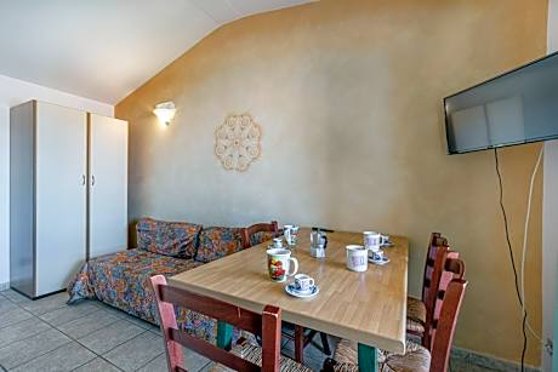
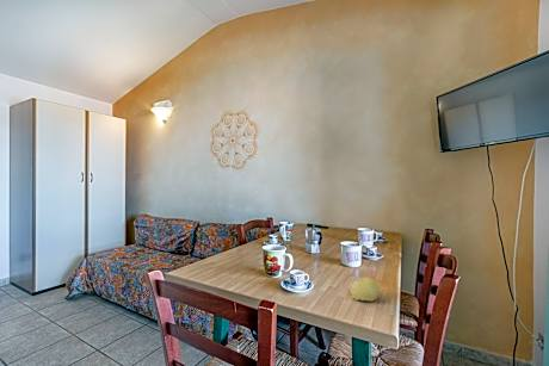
+ fruit [348,277,380,303]
